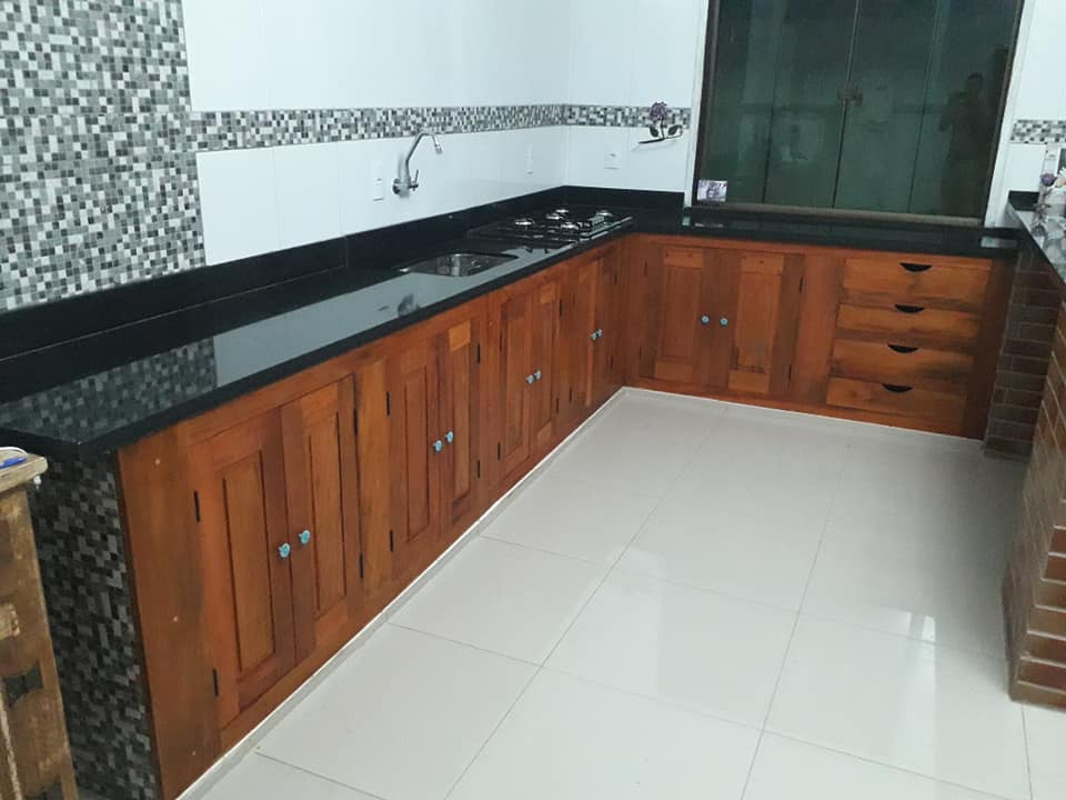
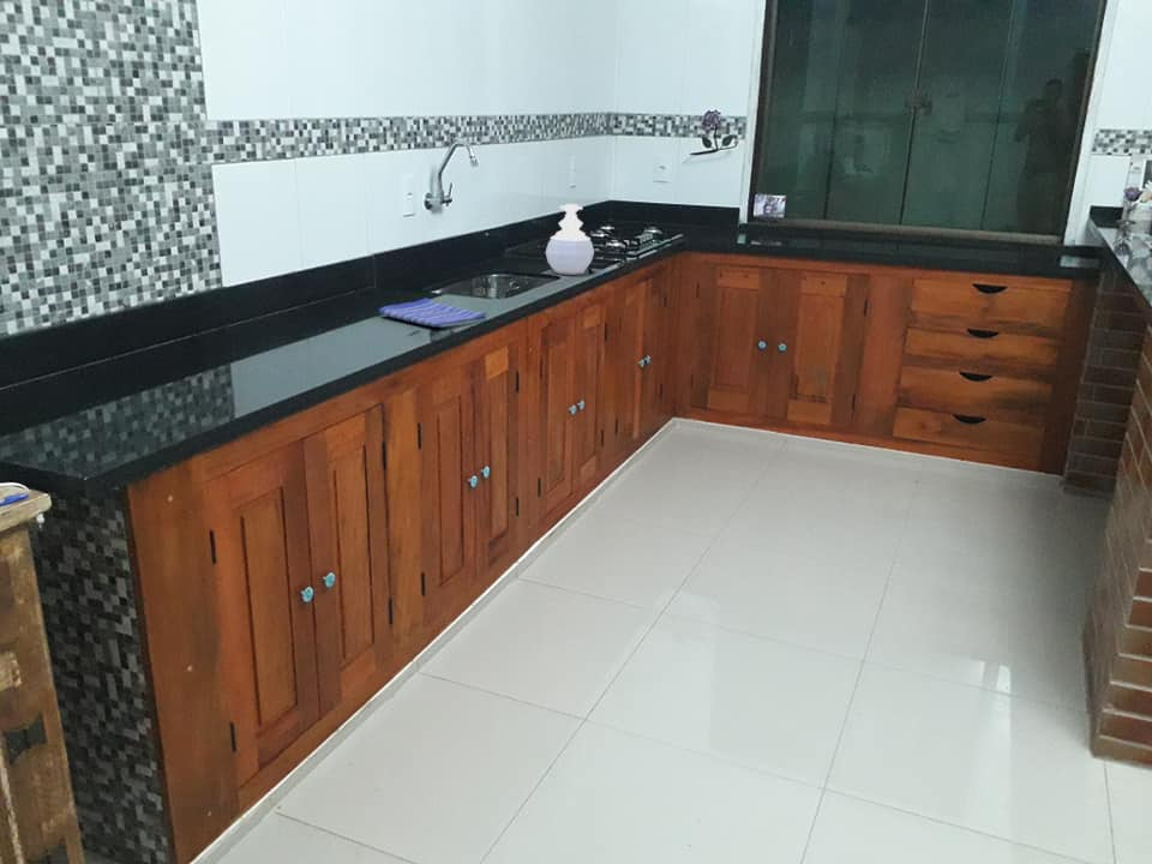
+ dish towel [378,296,488,329]
+ soap dispenser [545,203,595,276]
